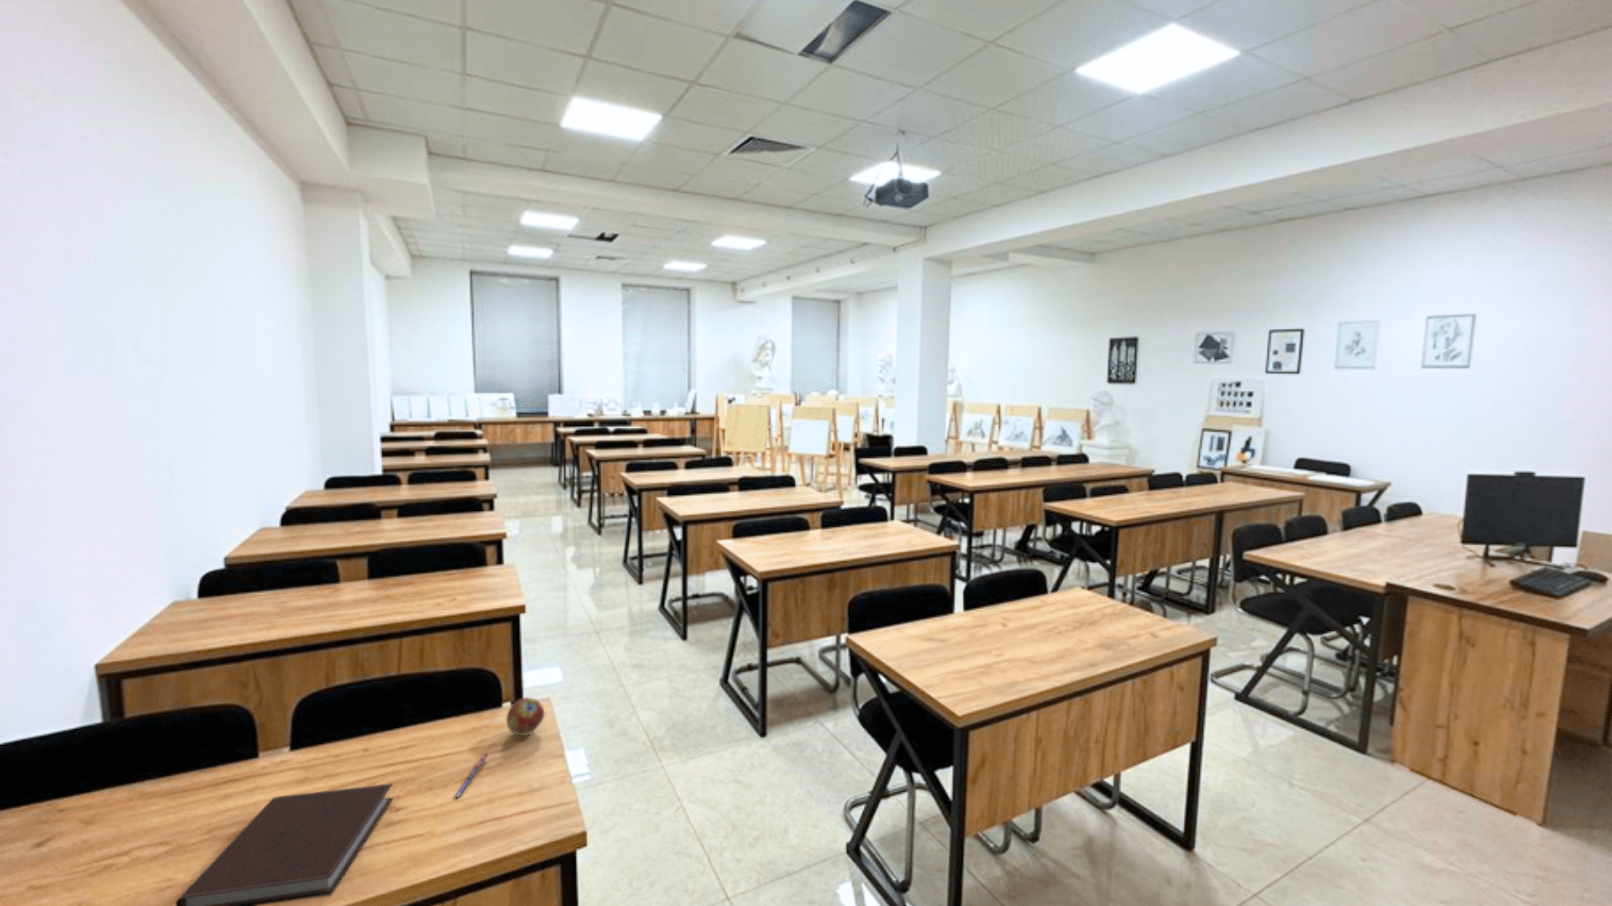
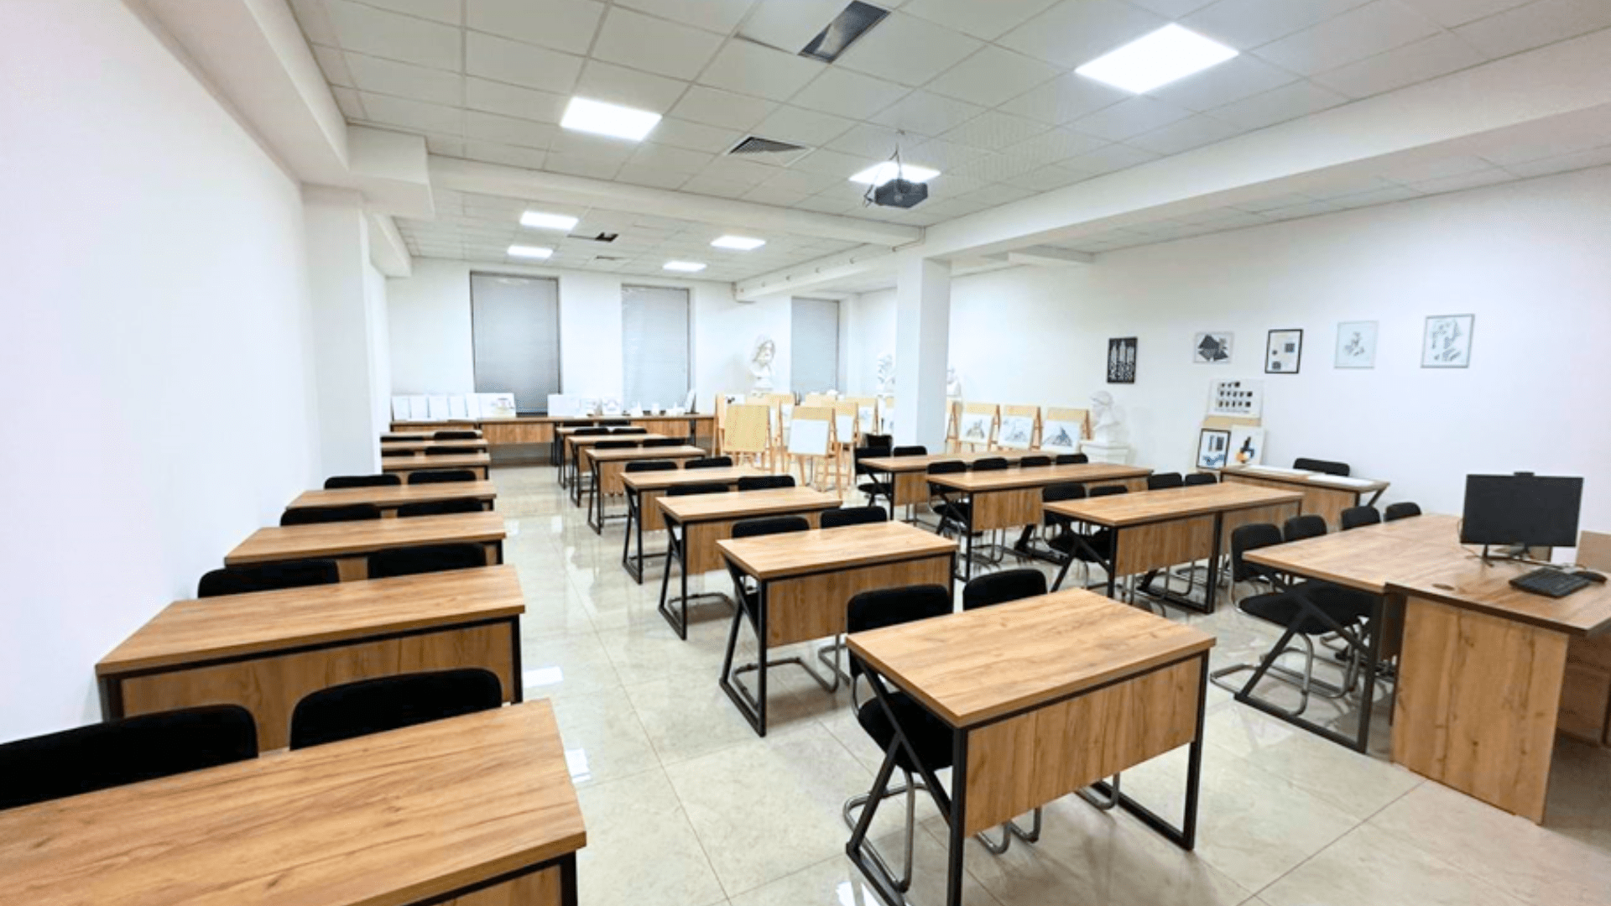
- pen [453,752,489,799]
- fruit [506,697,546,737]
- notebook [175,783,394,906]
